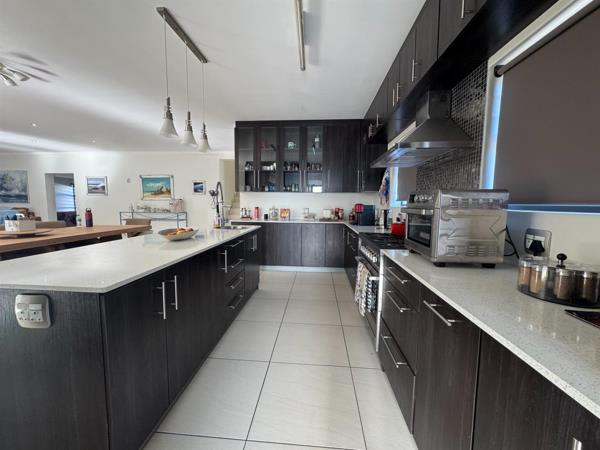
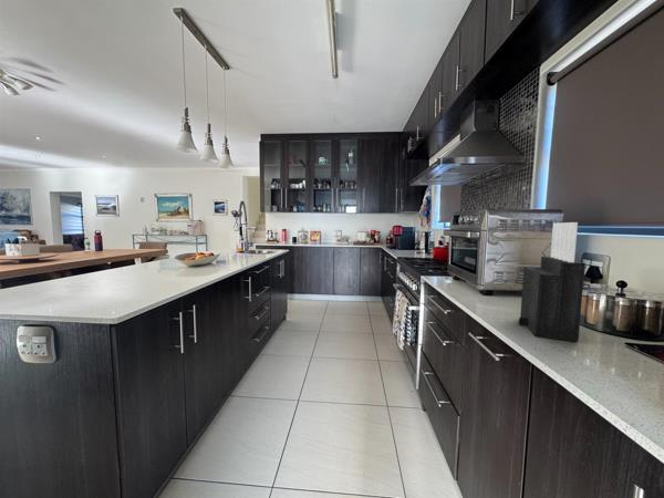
+ knife block [518,221,587,343]
